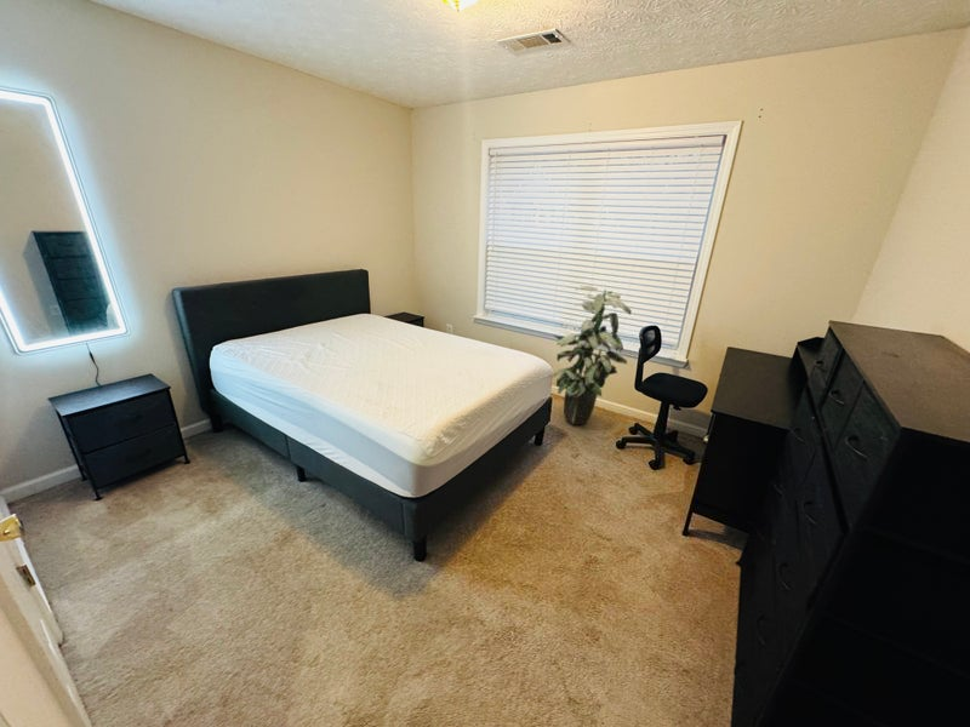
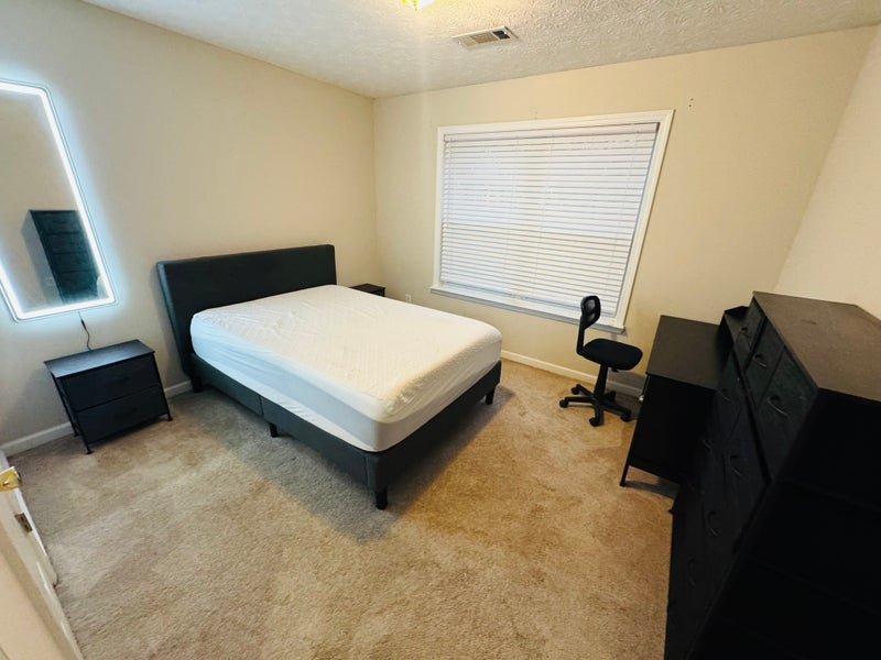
- indoor plant [552,285,633,425]
